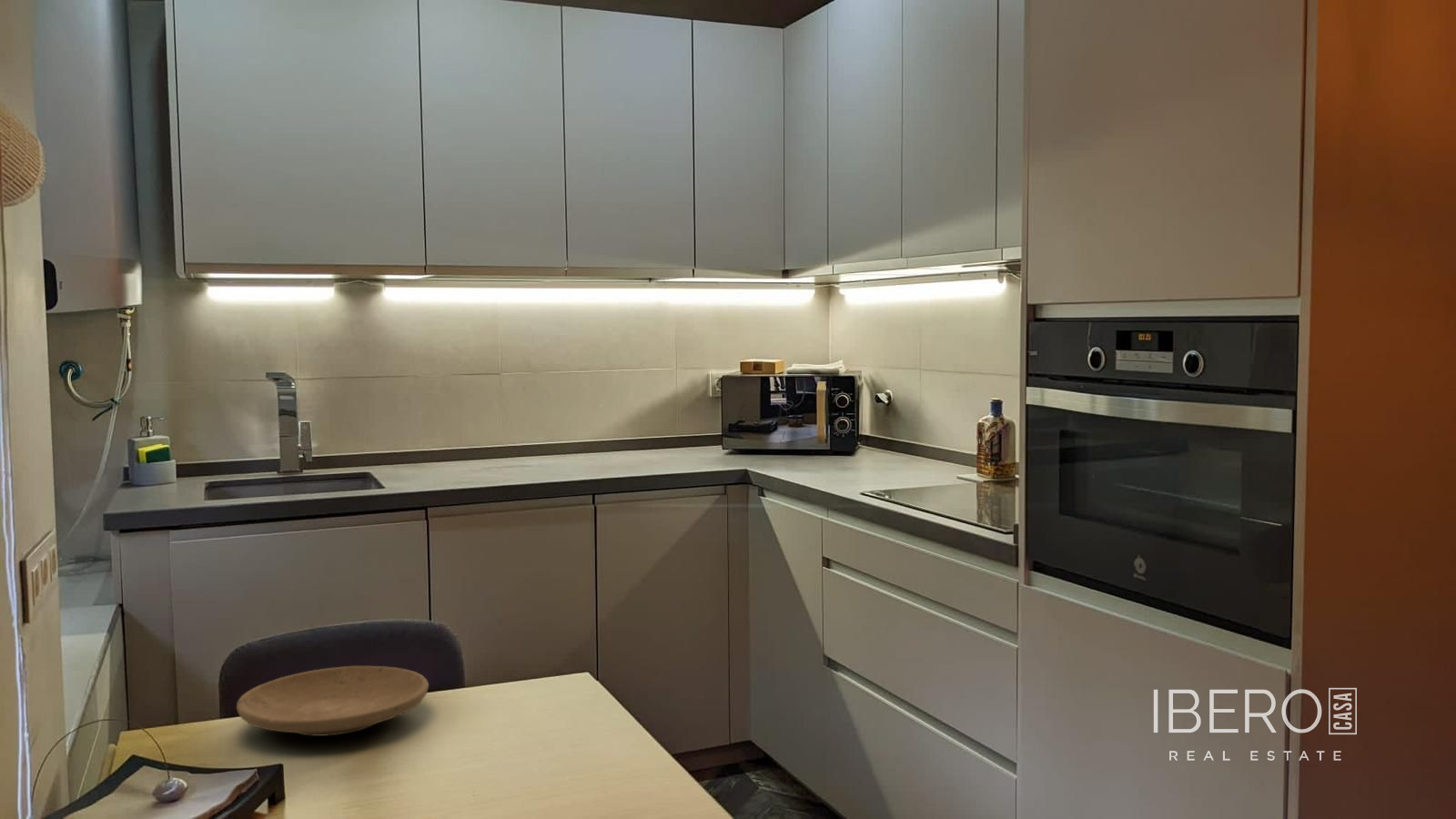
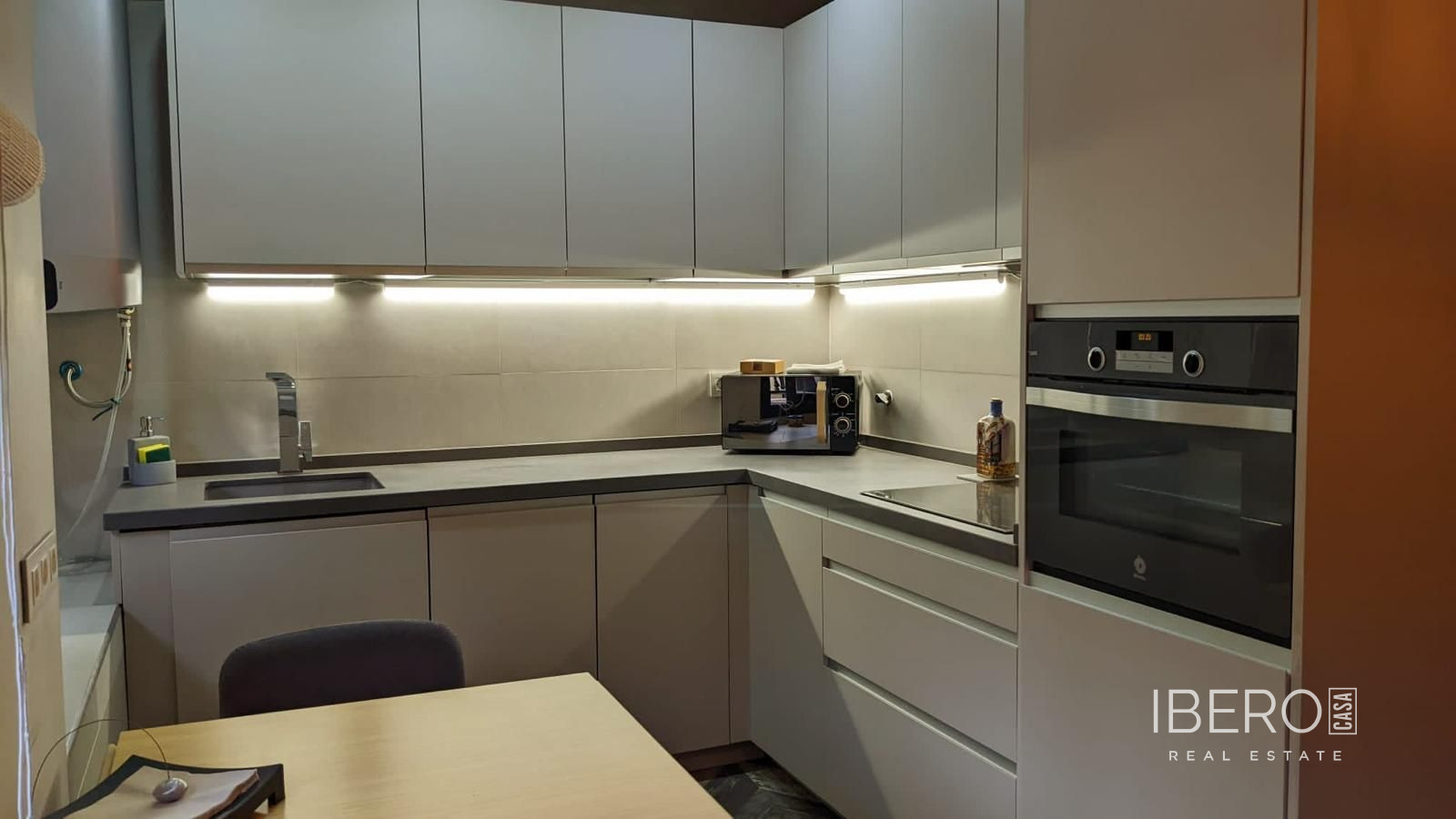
- plate [236,665,430,737]
